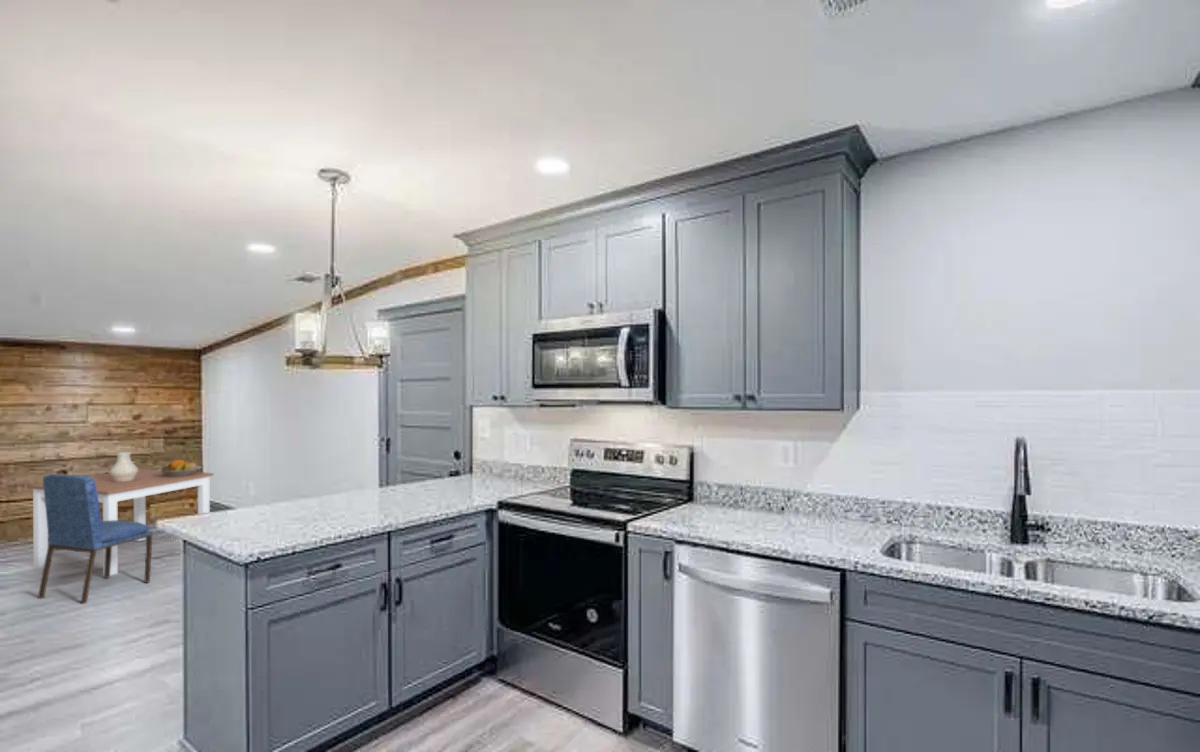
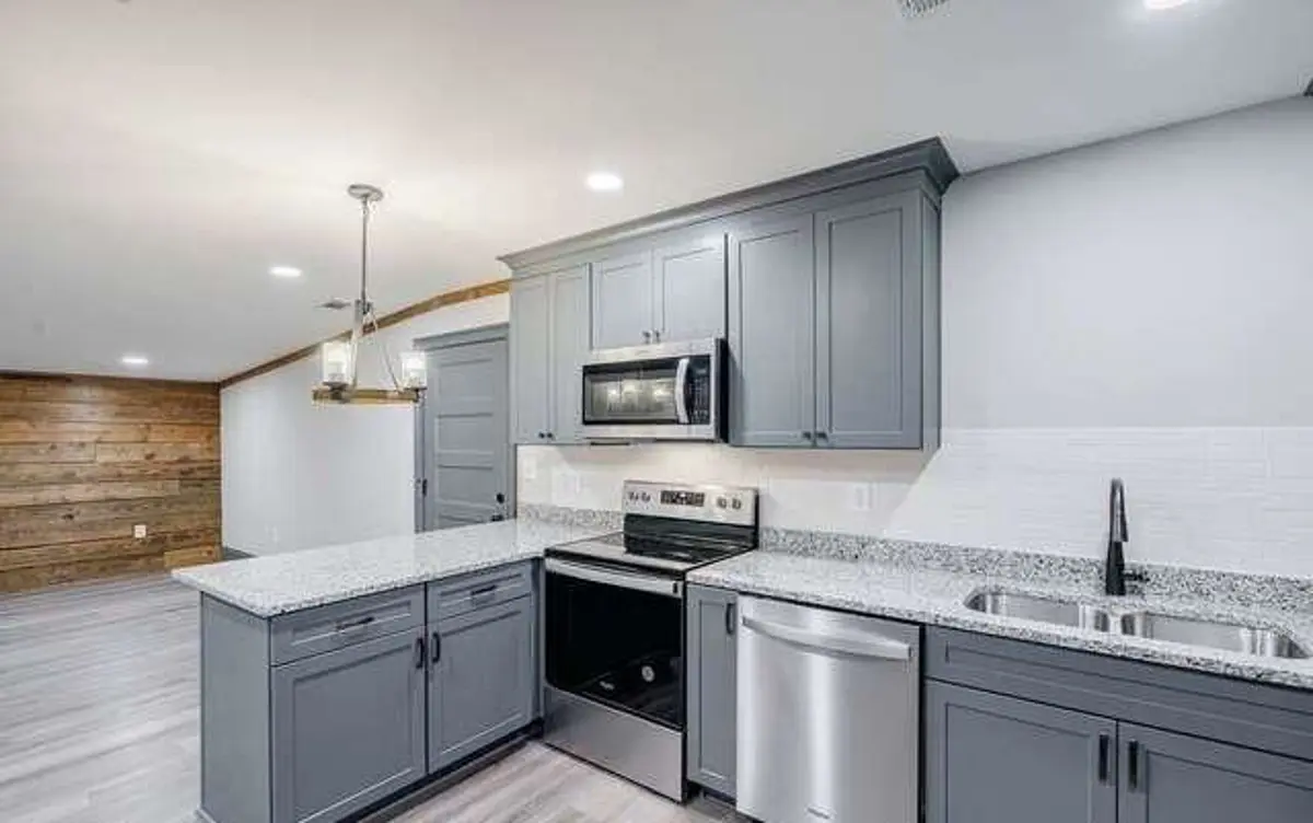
- fruit bowl [156,459,203,476]
- vase [108,451,139,482]
- dining chair [37,473,154,605]
- dining table [27,468,214,576]
